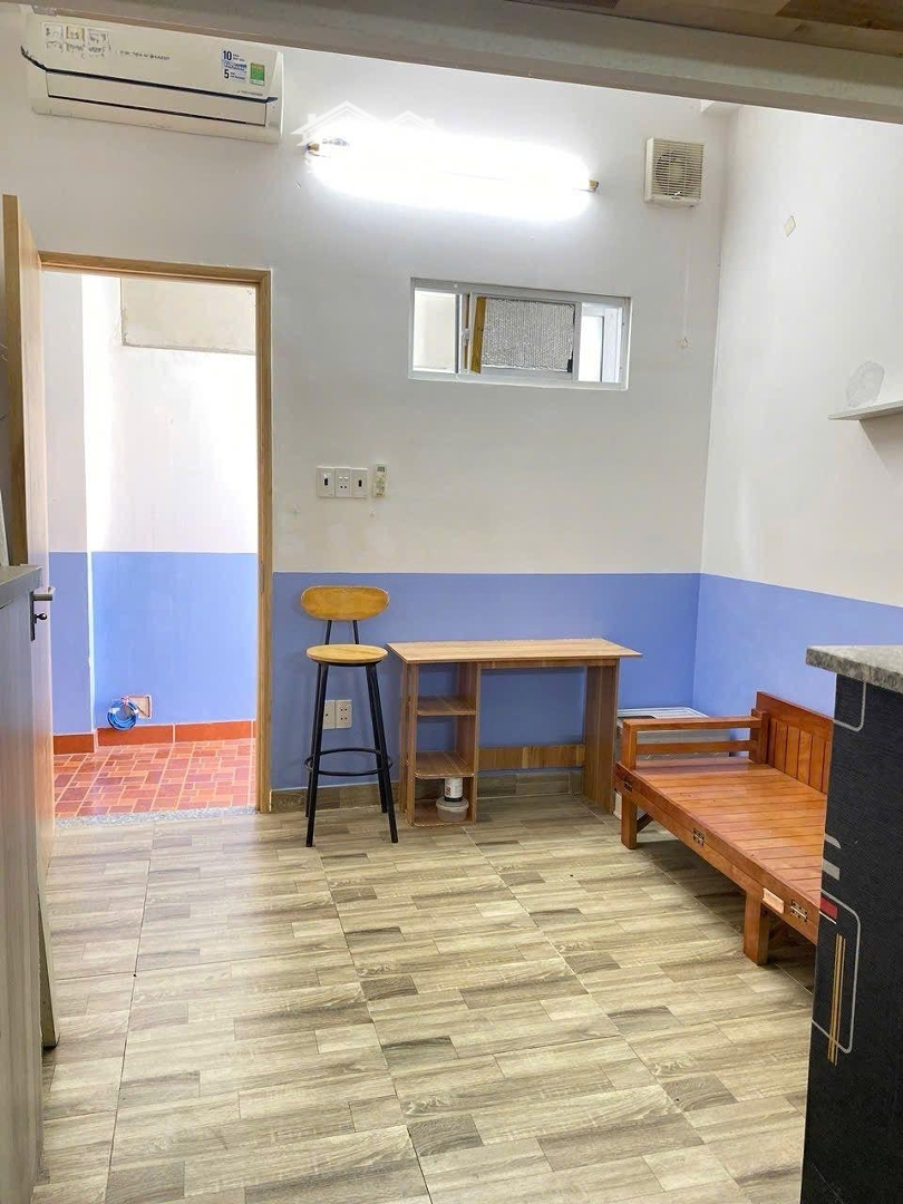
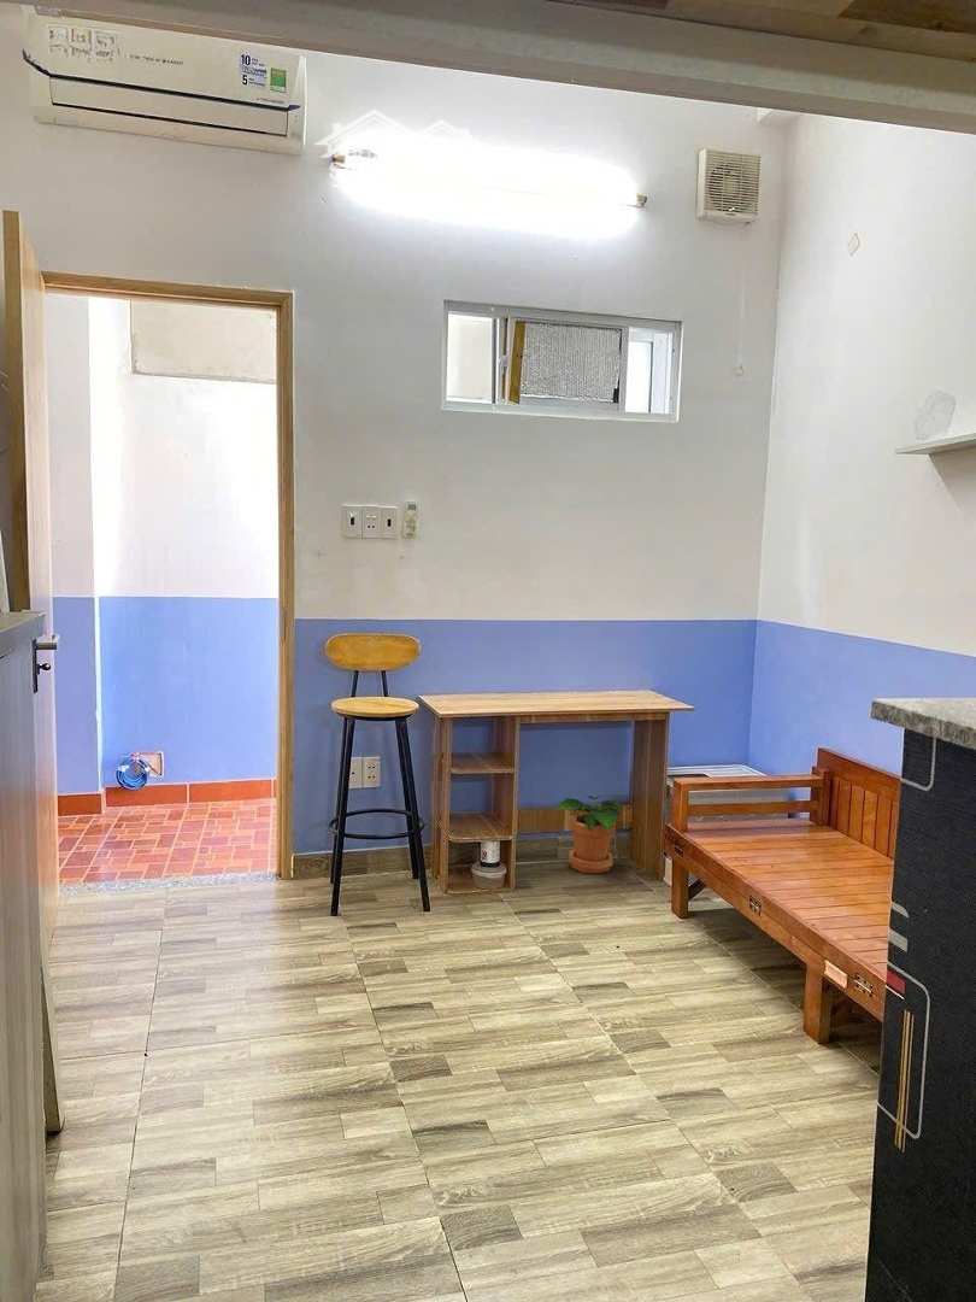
+ potted plant [554,793,623,875]
